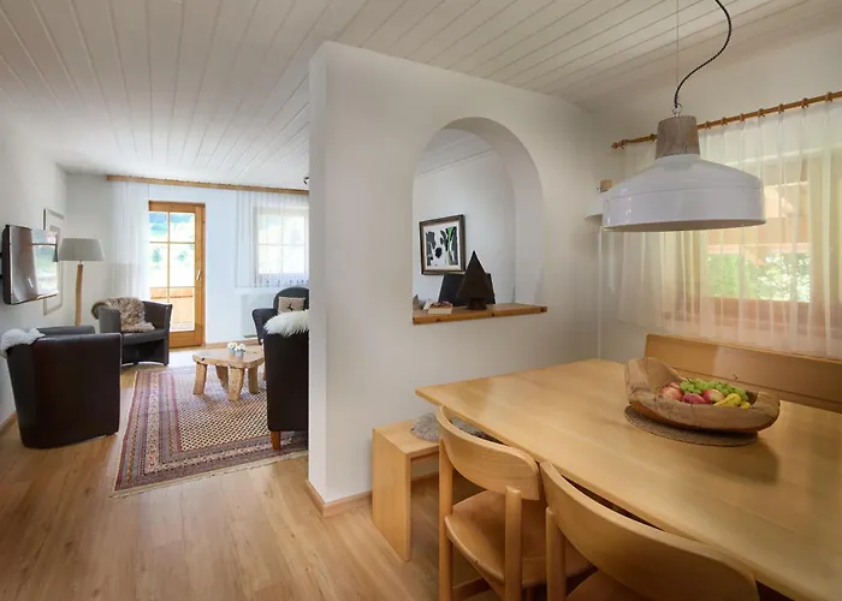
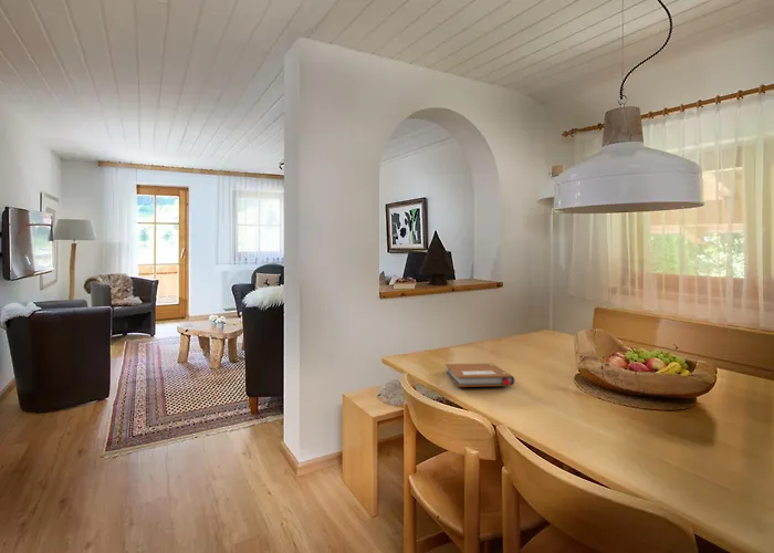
+ notebook [444,363,515,388]
